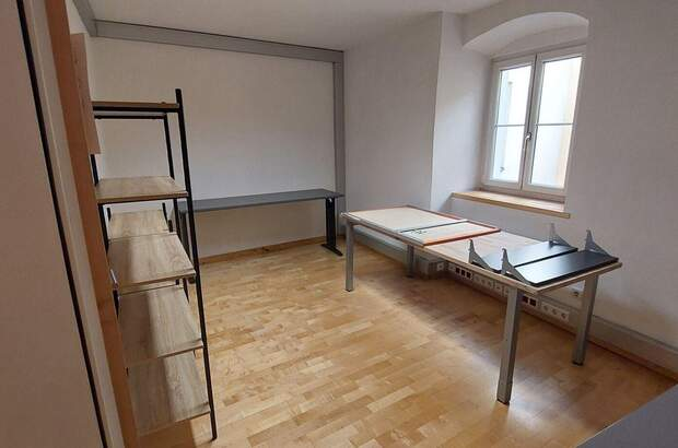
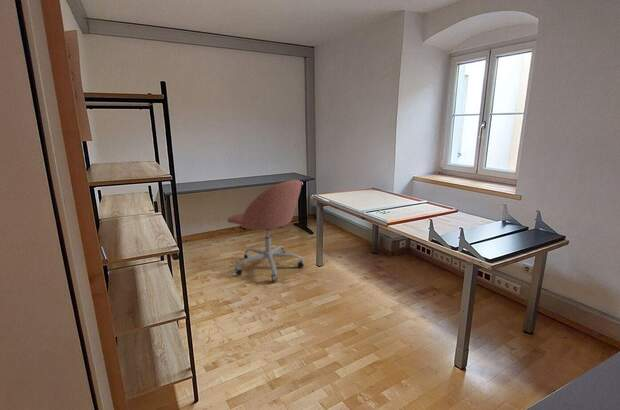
+ office chair [227,179,305,282]
